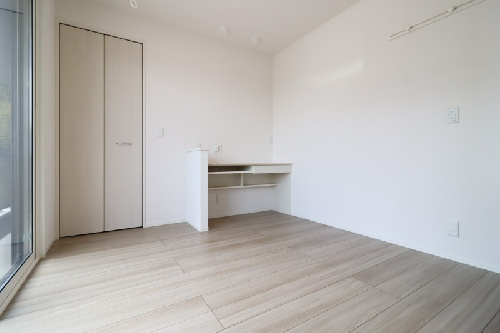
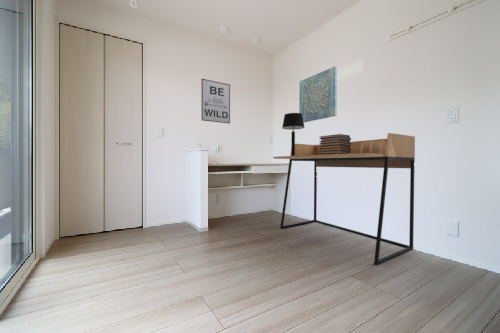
+ wall art [201,78,231,124]
+ book stack [318,133,352,155]
+ wall art [298,65,338,123]
+ desk [272,132,416,266]
+ table lamp [281,112,305,156]
